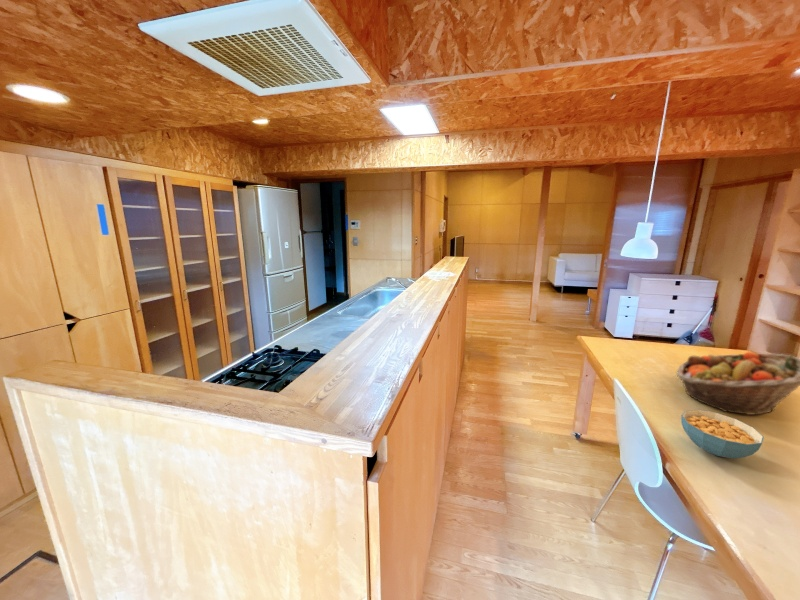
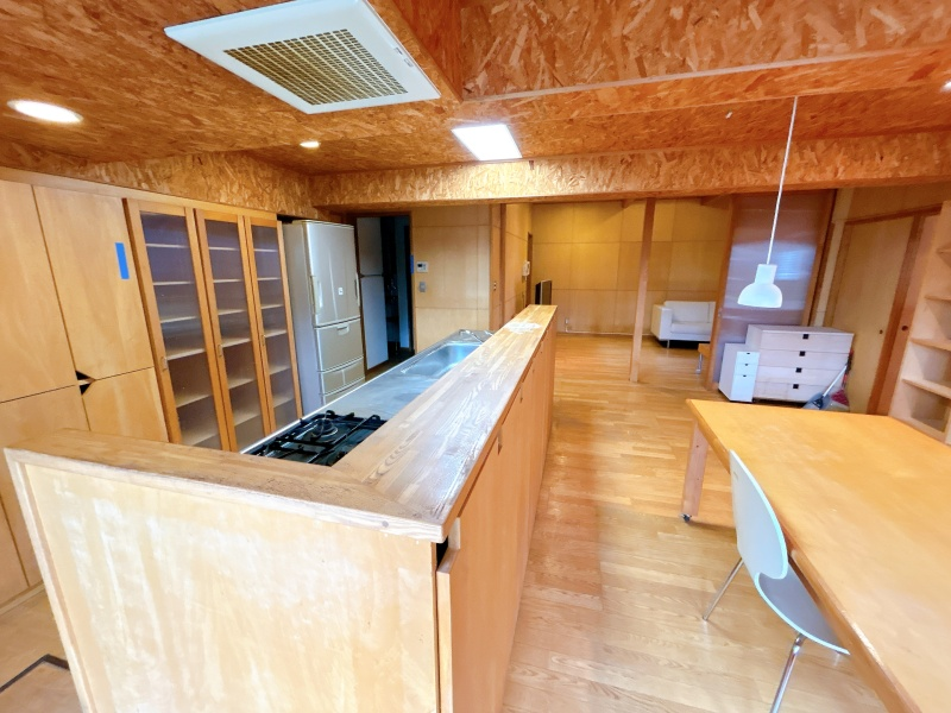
- fruit basket [676,351,800,416]
- cereal bowl [680,409,765,459]
